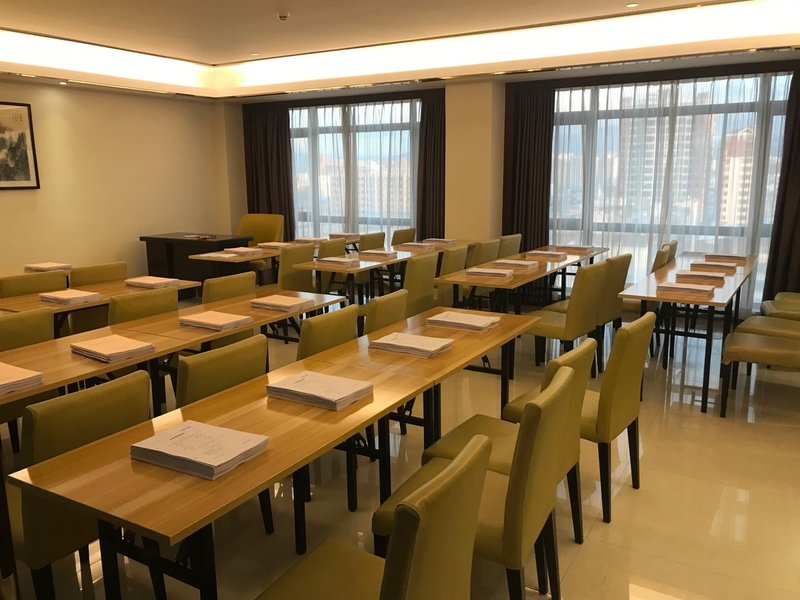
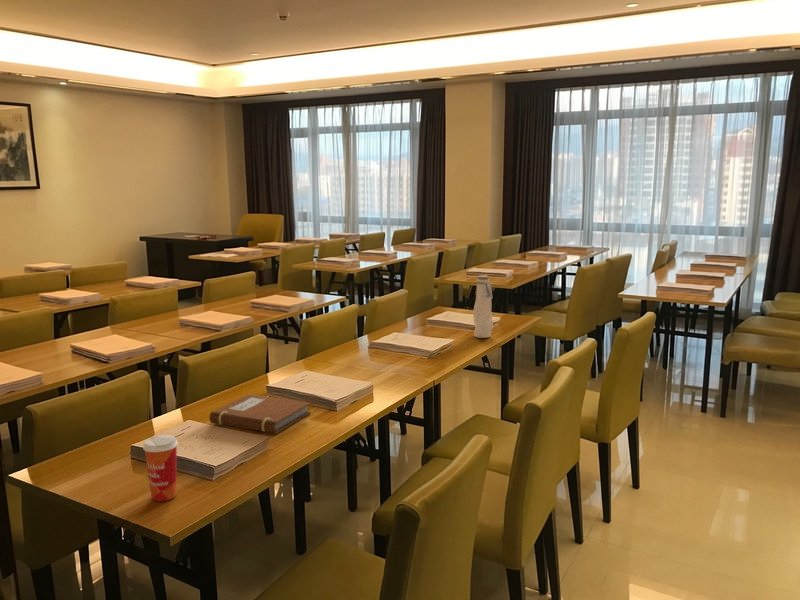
+ paper cup [142,434,179,503]
+ notebook [208,393,312,434]
+ water bottle [472,275,494,339]
